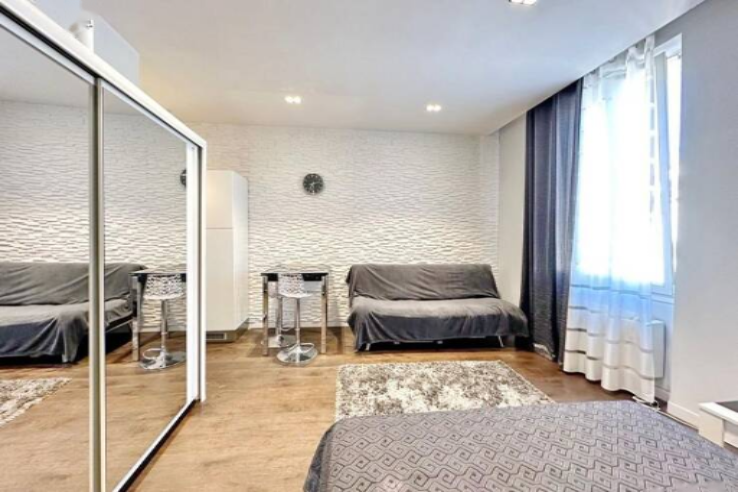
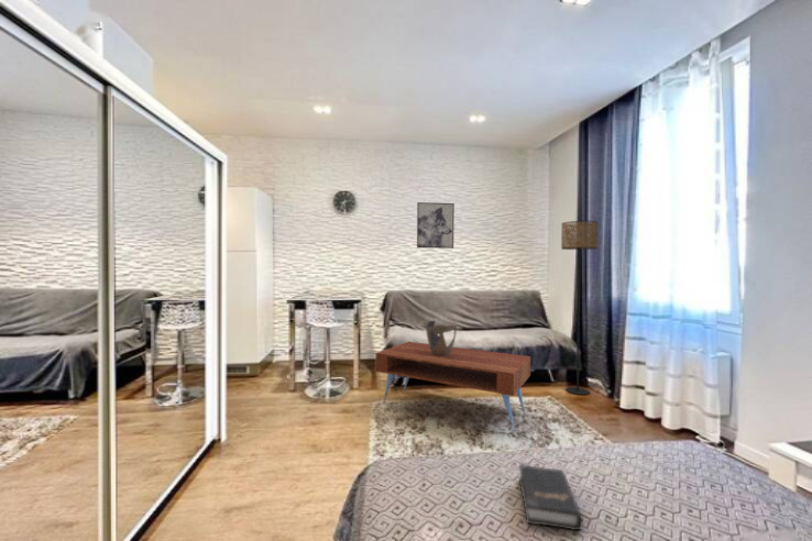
+ coffee table [374,341,531,433]
+ wall art [416,201,456,250]
+ decorative bowl [425,320,459,356]
+ hardback book [518,463,584,531]
+ floor lamp [560,220,600,396]
